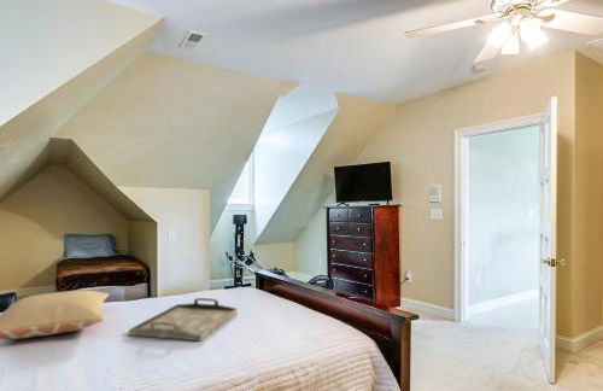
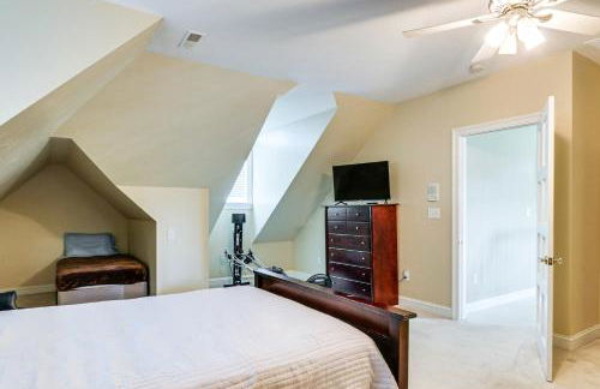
- serving tray [128,297,239,342]
- pillow [0,290,110,340]
